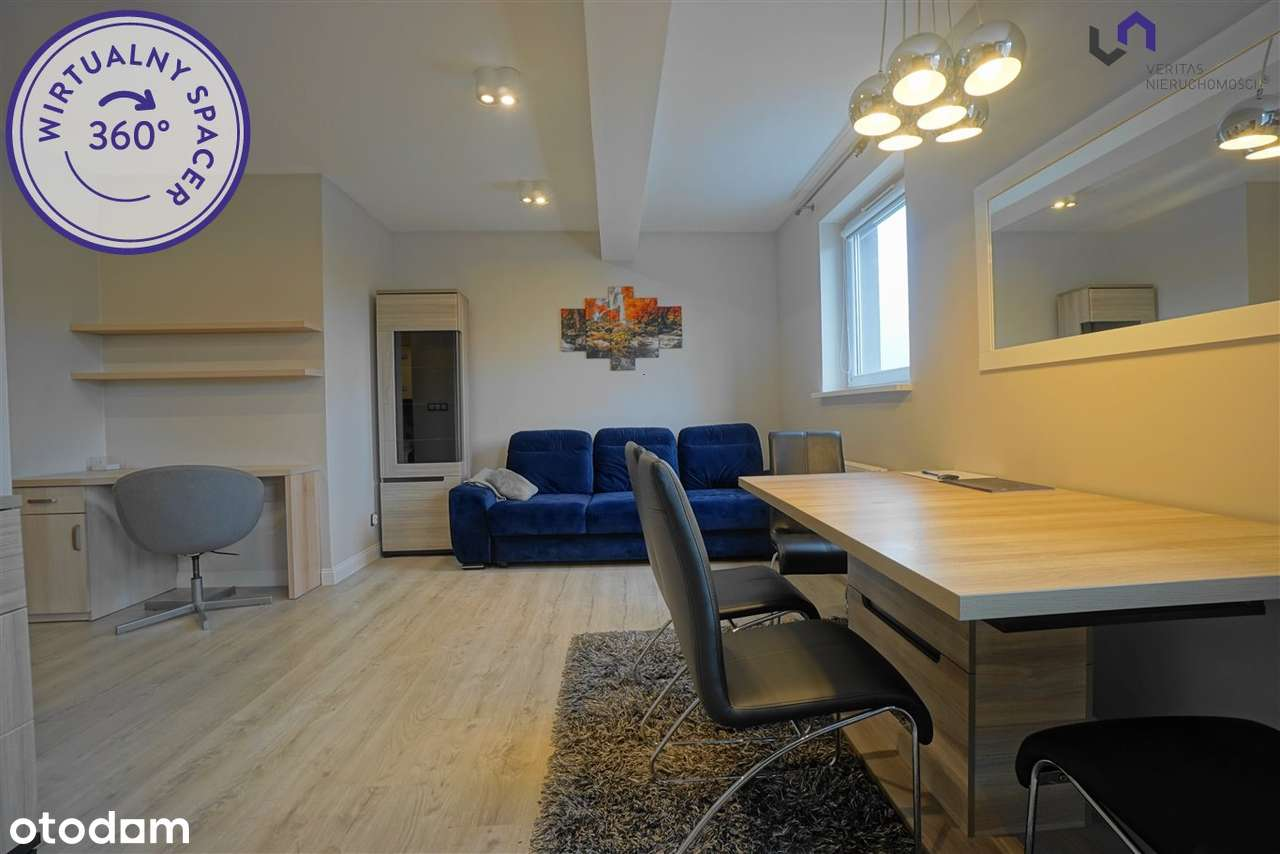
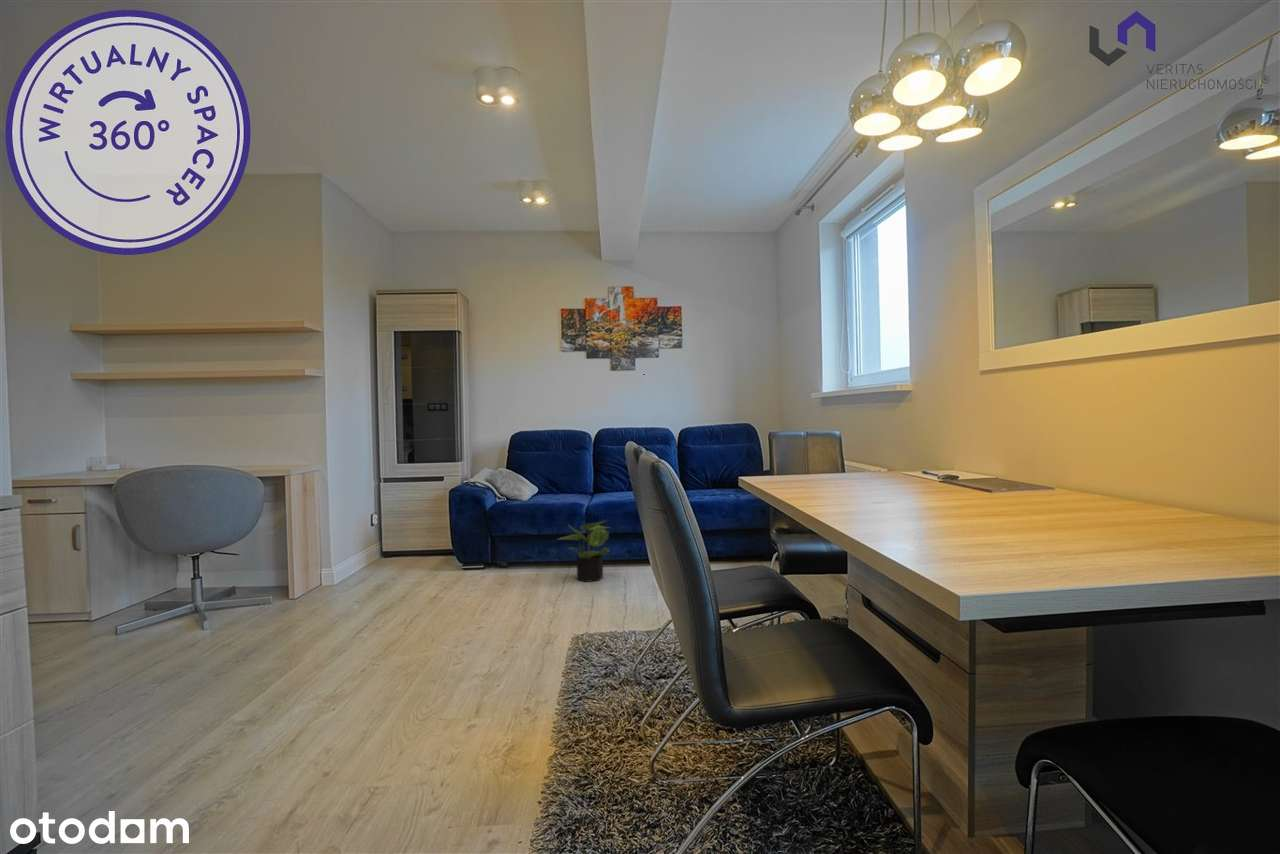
+ potted plant [557,519,612,583]
